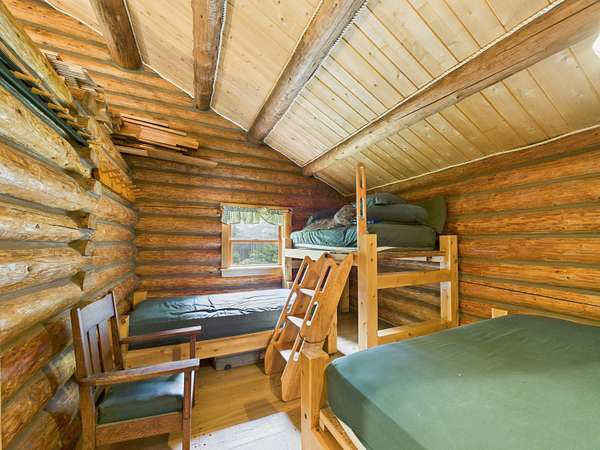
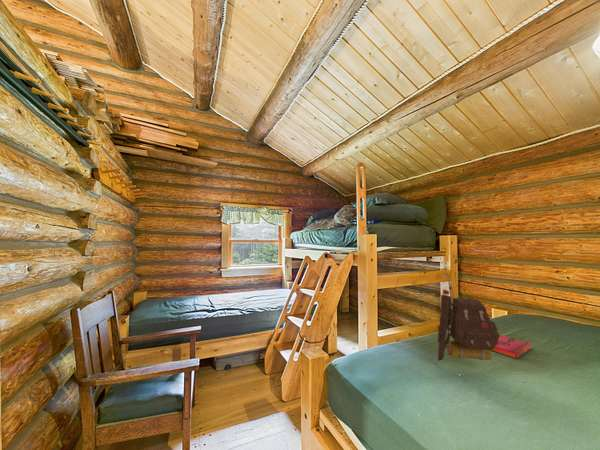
+ hardback book [491,334,532,360]
+ backpack [436,266,500,366]
